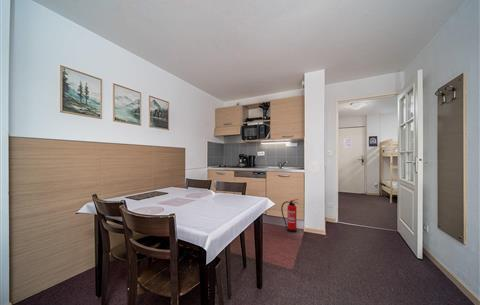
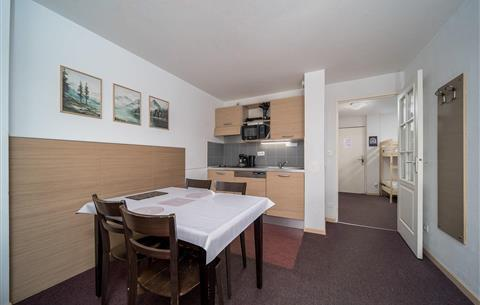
- fire extinguisher [280,198,299,234]
